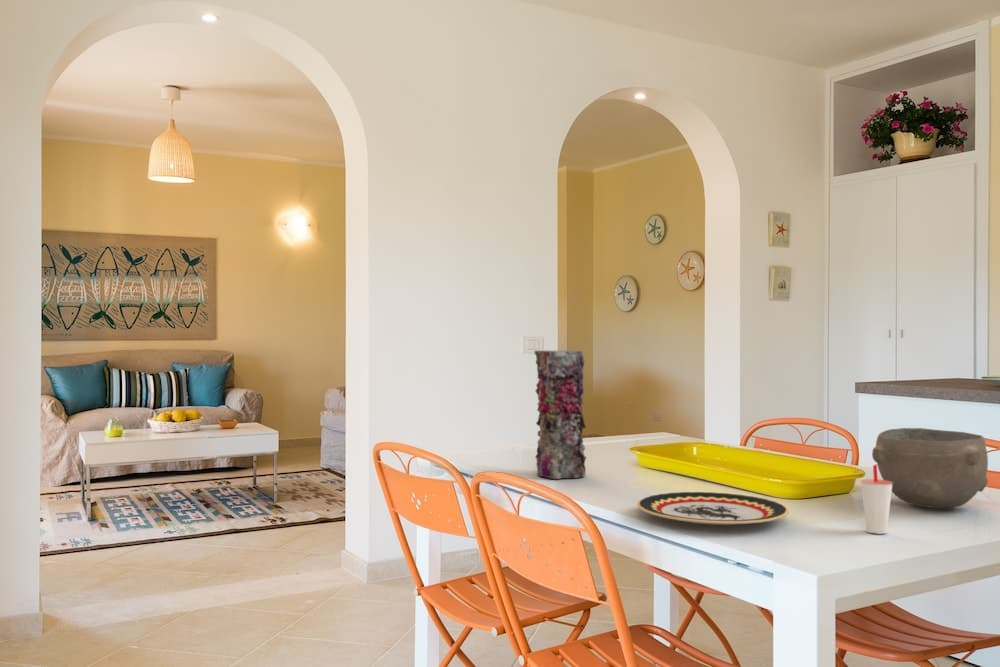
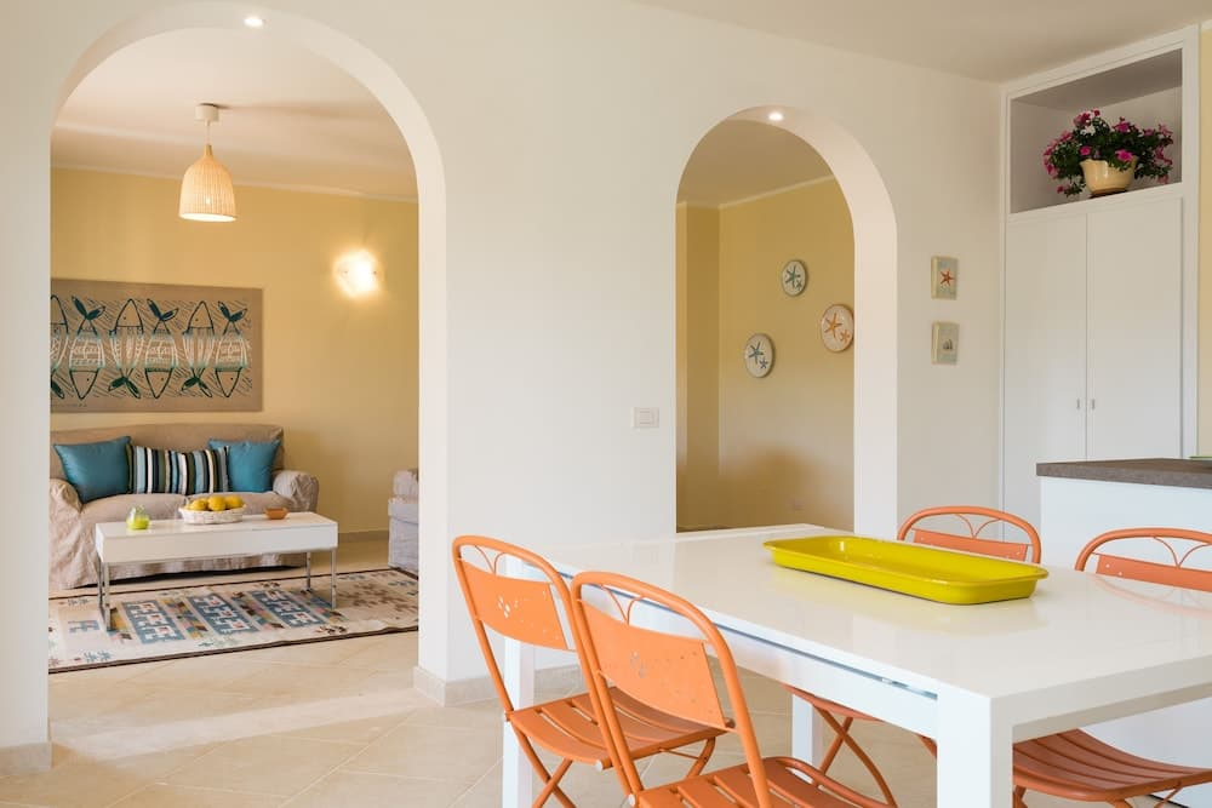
- vase [533,350,587,480]
- cup [859,463,893,535]
- plate [636,491,790,526]
- bowl [871,427,989,509]
